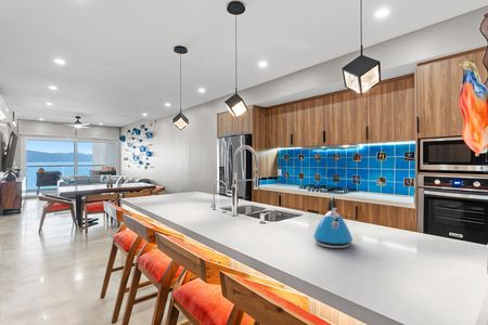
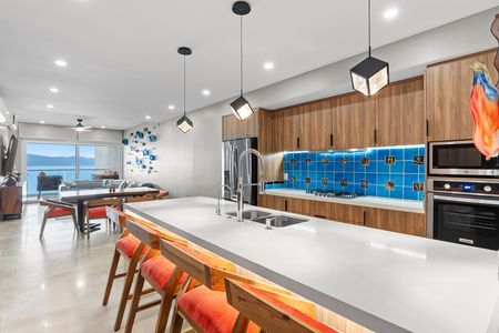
- kettle [312,195,354,249]
